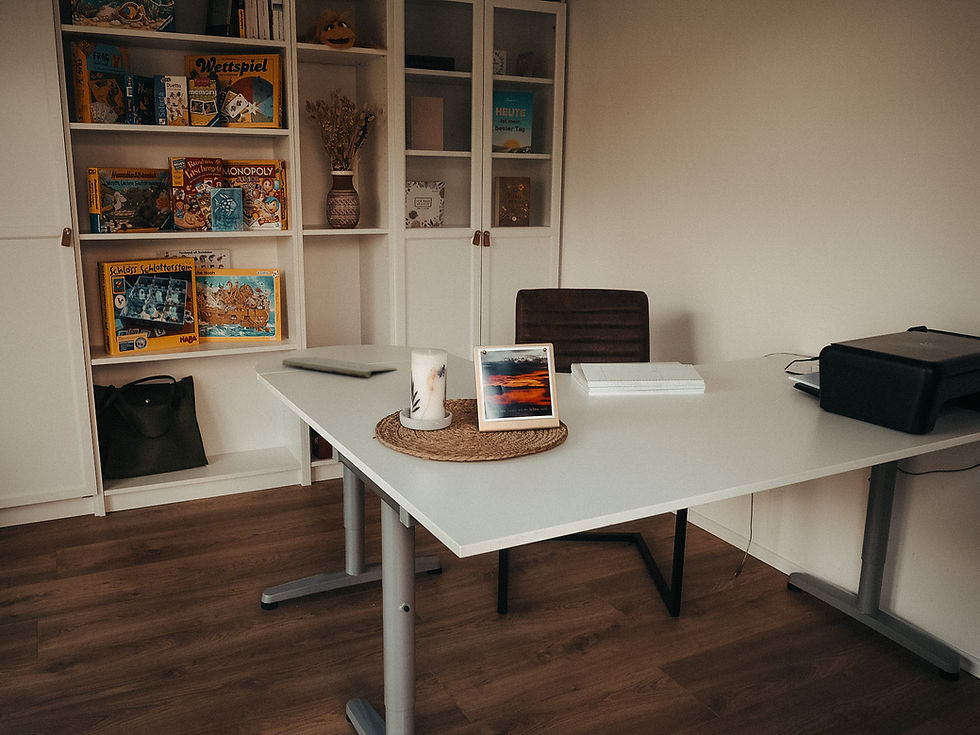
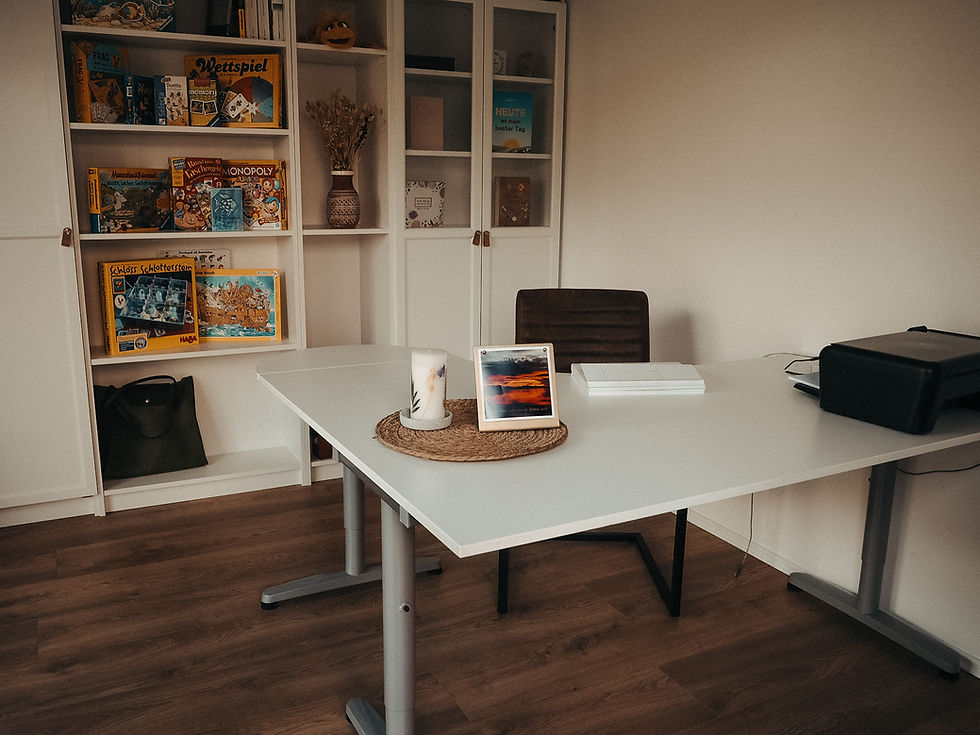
- keyboard [281,356,398,378]
